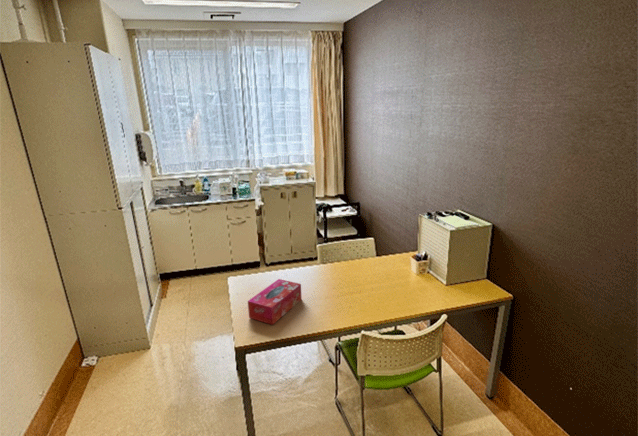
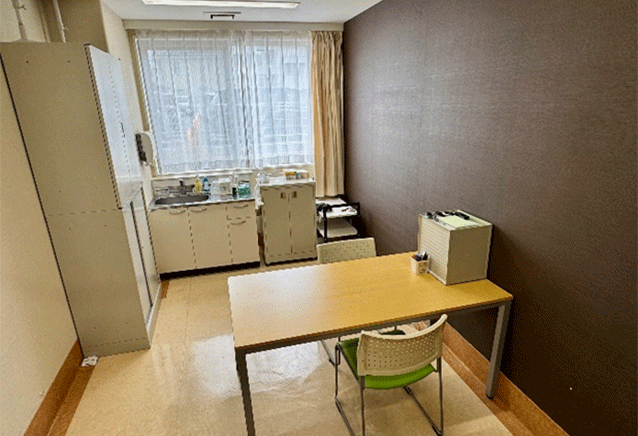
- tissue box [247,278,303,326]
